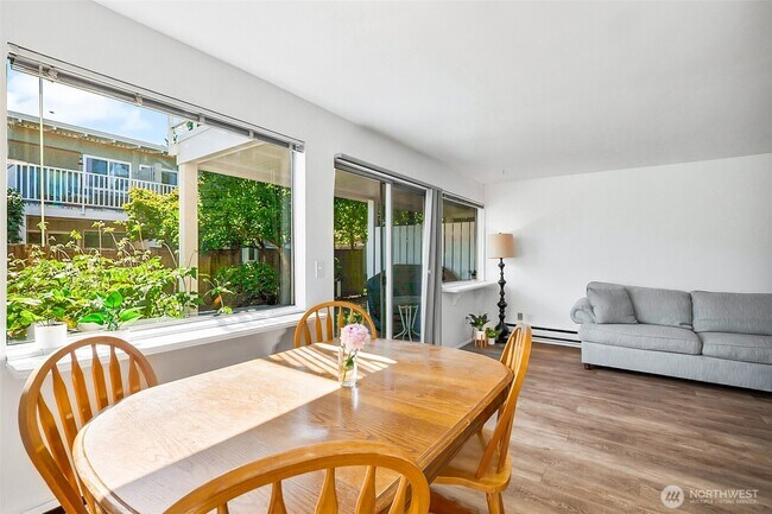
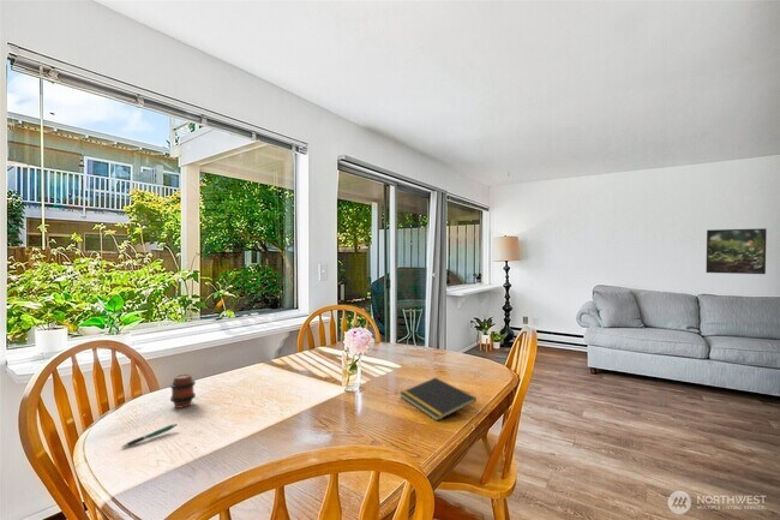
+ notepad [398,376,478,422]
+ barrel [169,372,197,410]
+ pen [120,423,178,449]
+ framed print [704,227,768,275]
